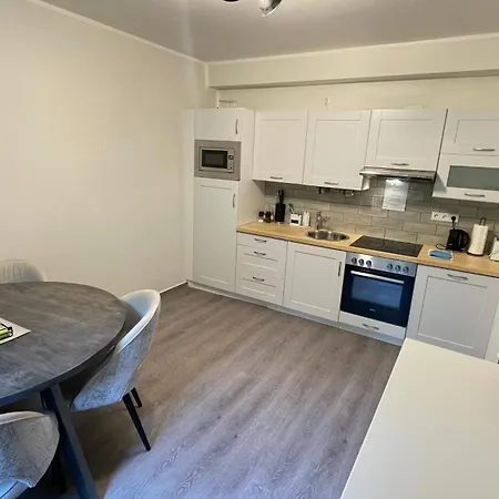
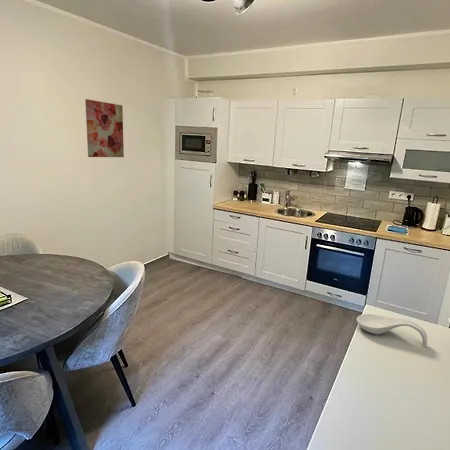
+ spoon rest [356,313,428,349]
+ wall art [84,98,125,158]
